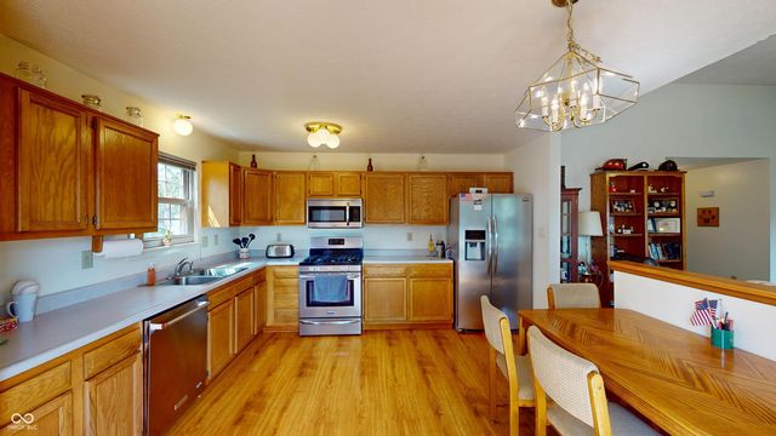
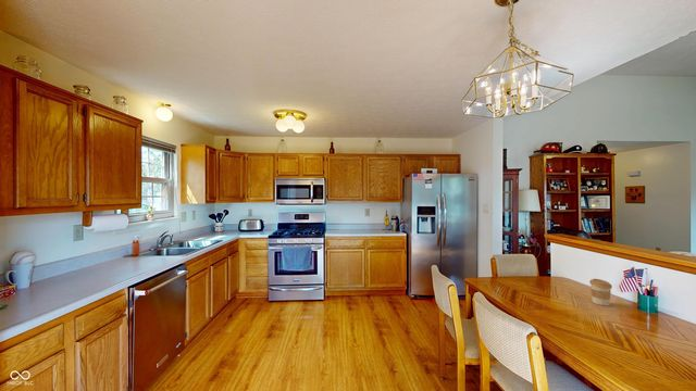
+ coffee cup [588,278,613,306]
